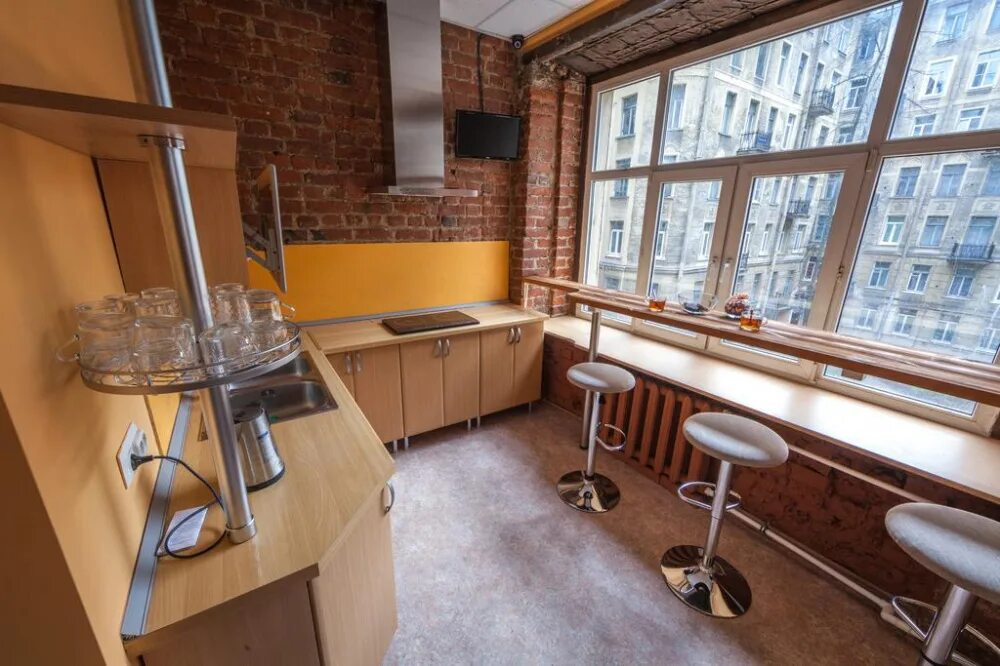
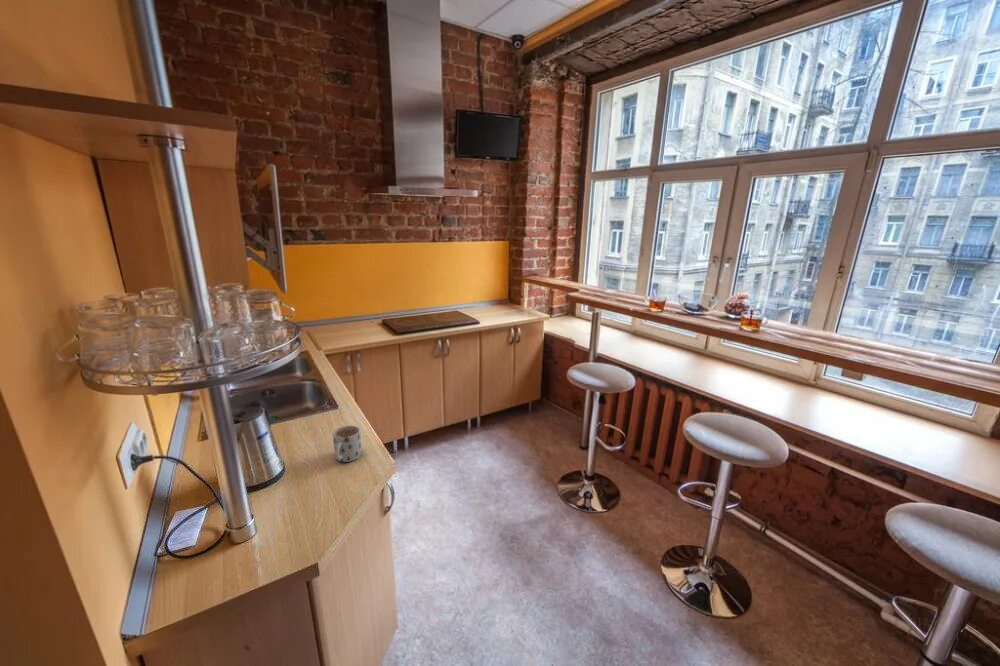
+ mug [332,424,363,463]
